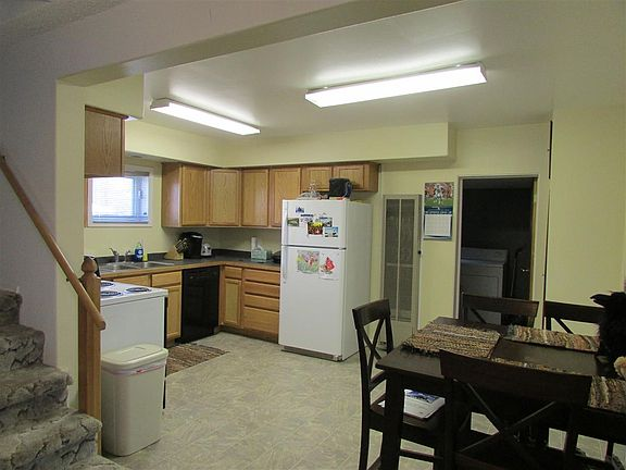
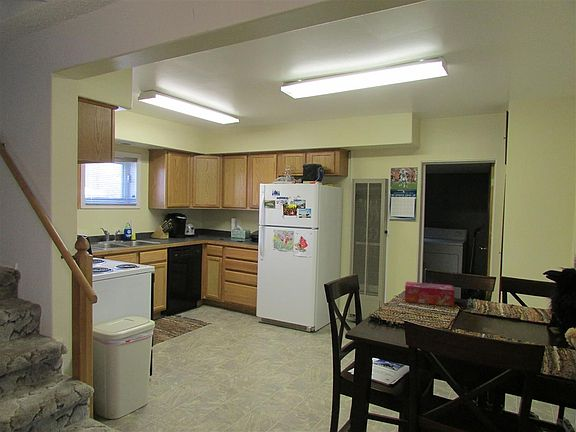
+ tissue box [404,281,456,307]
